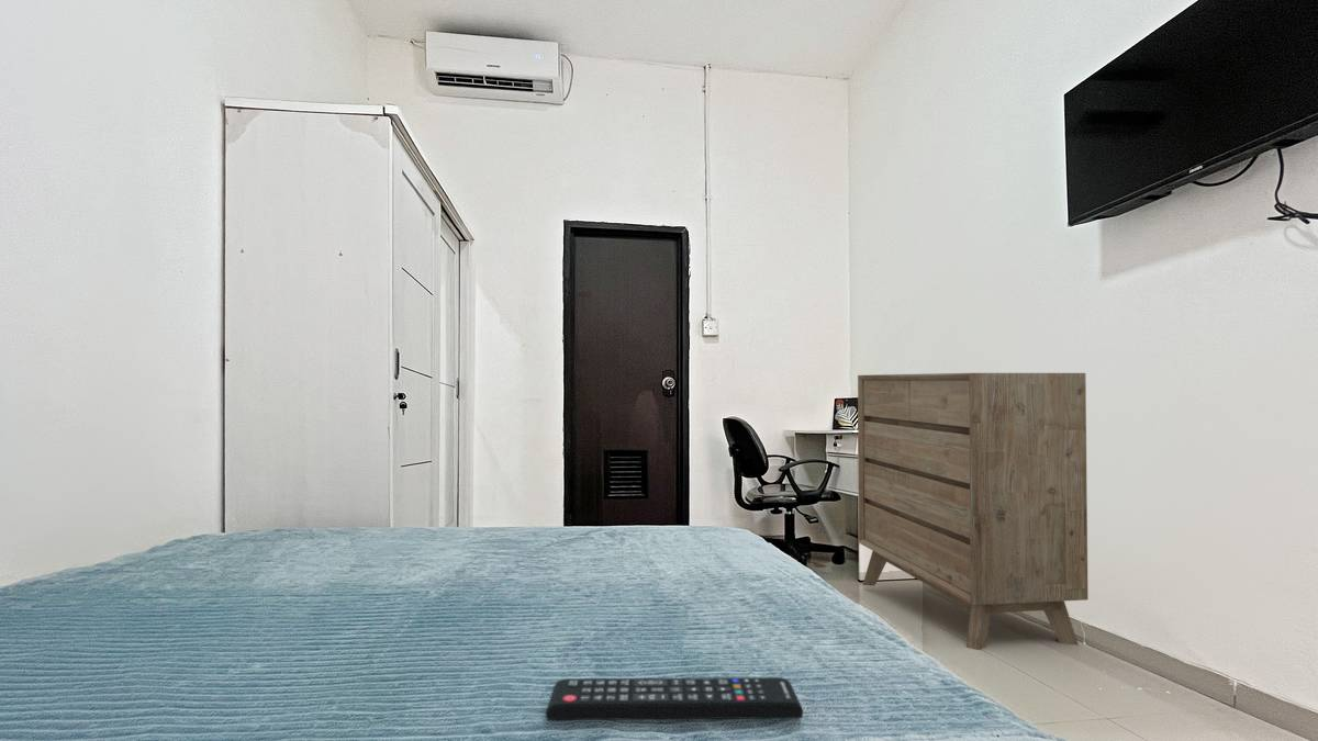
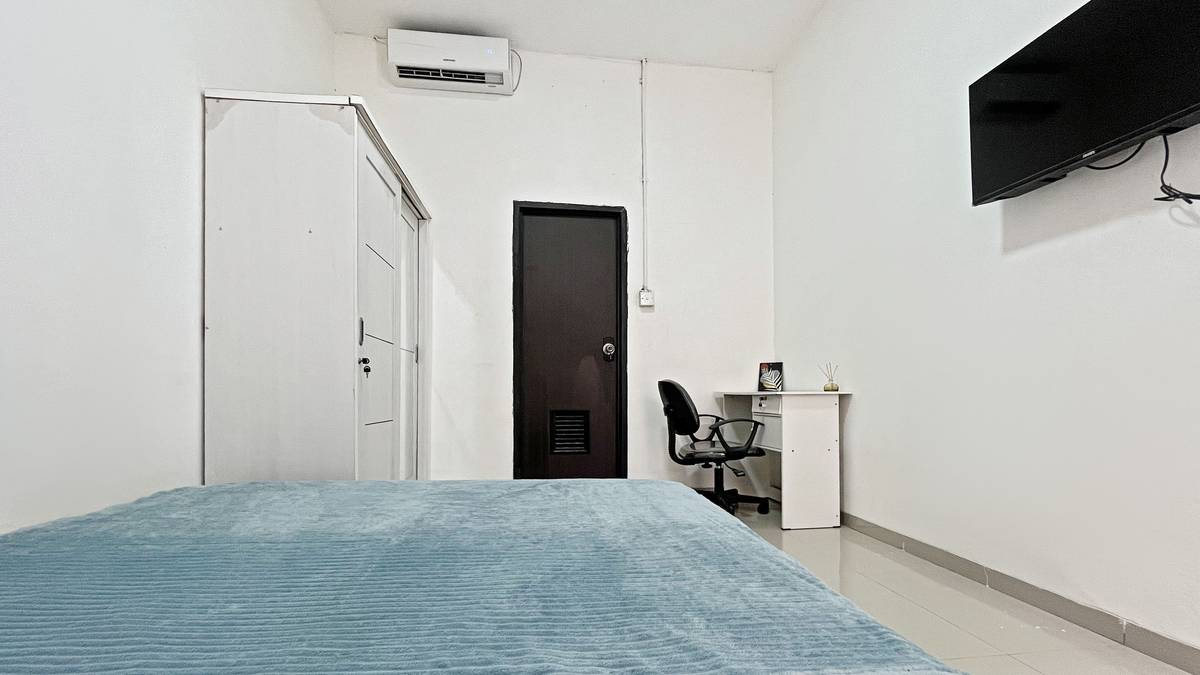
- remote control [545,676,804,721]
- dresser [857,372,1090,651]
